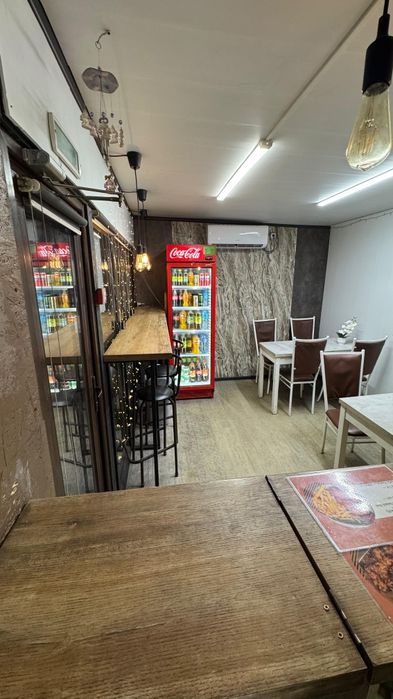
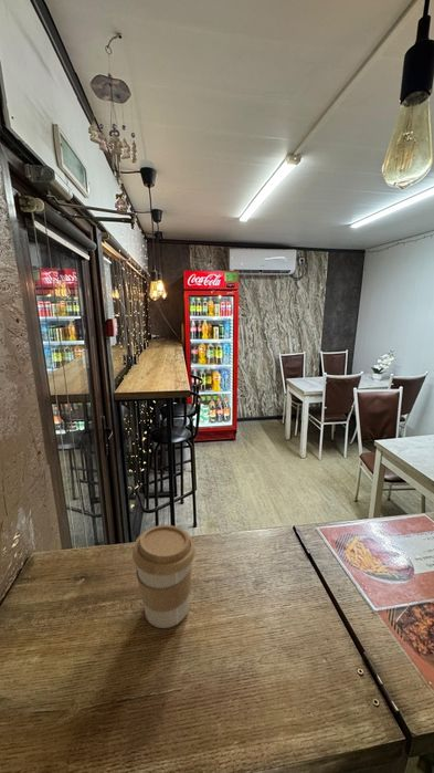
+ coffee cup [131,524,197,629]
